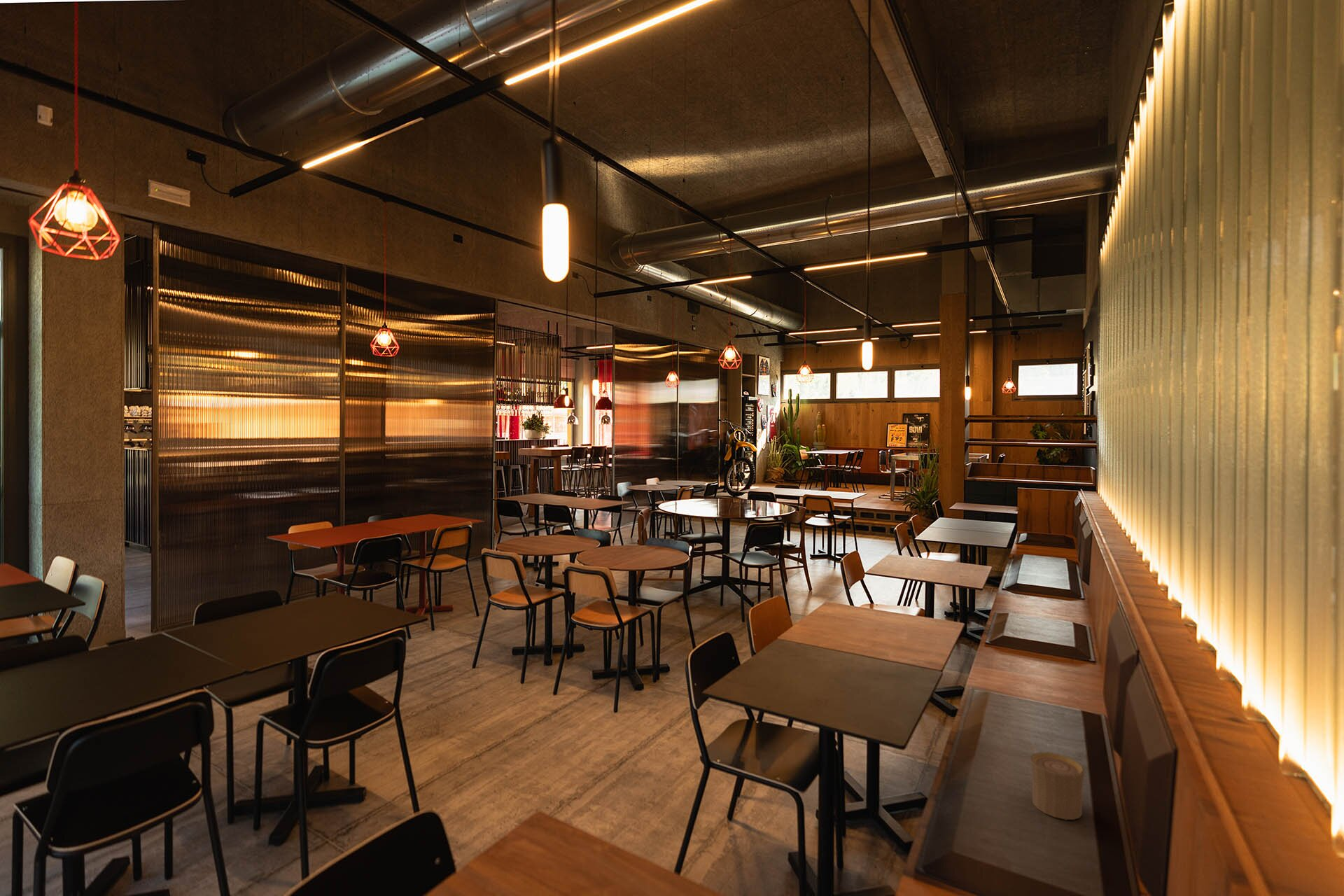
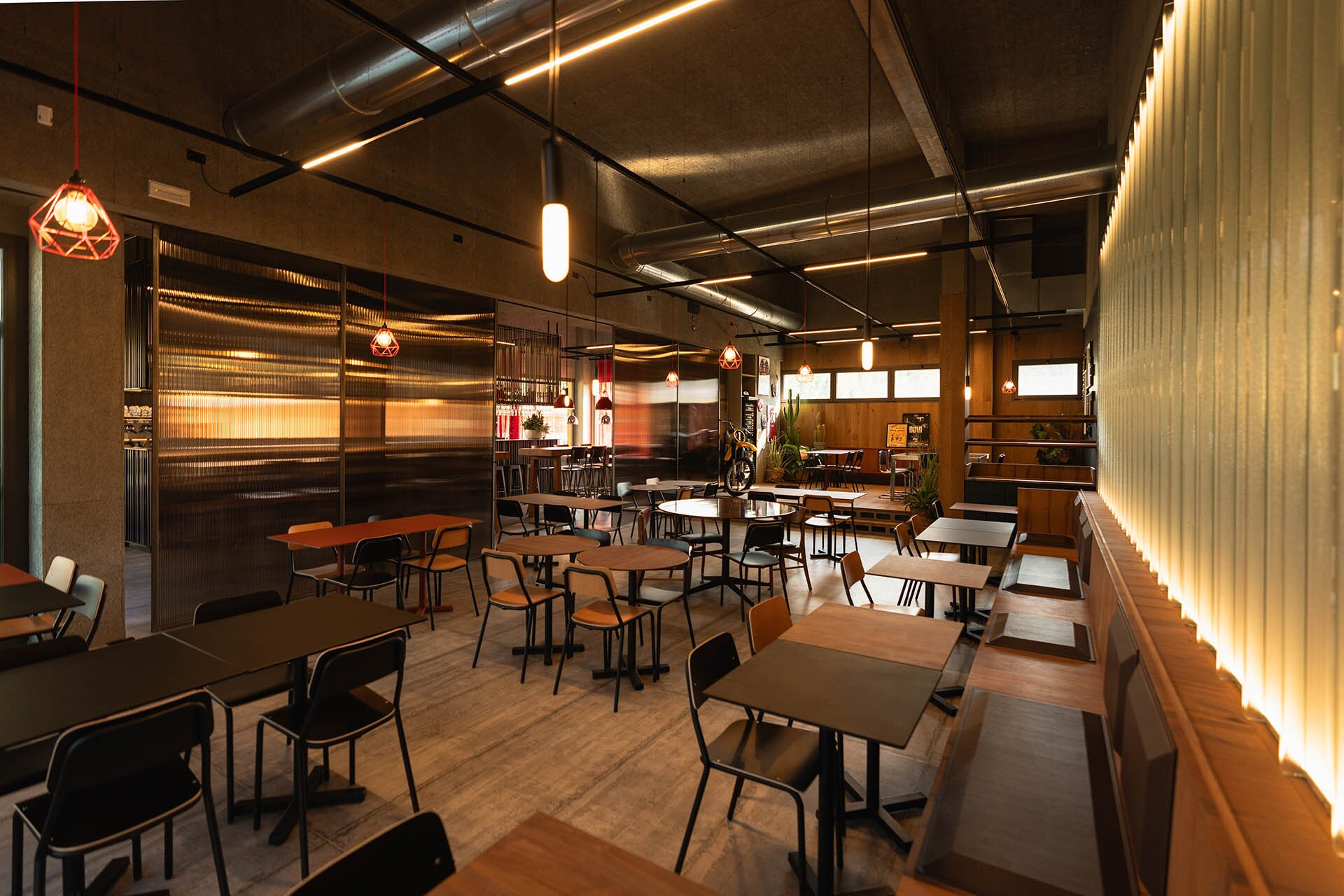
- cup [1030,751,1085,820]
